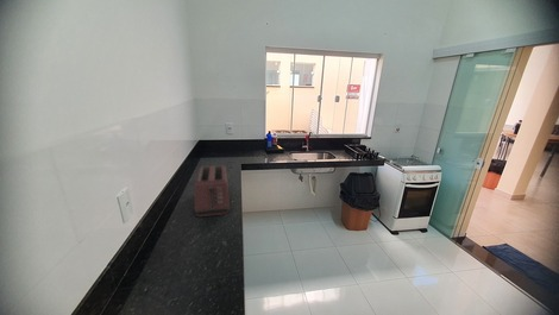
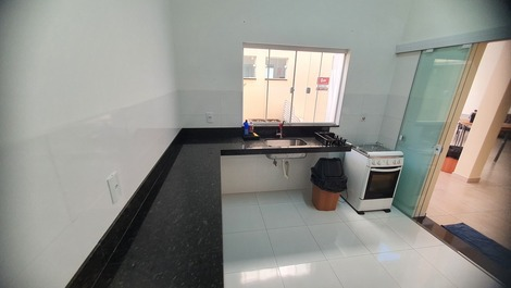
- toaster [193,164,231,218]
